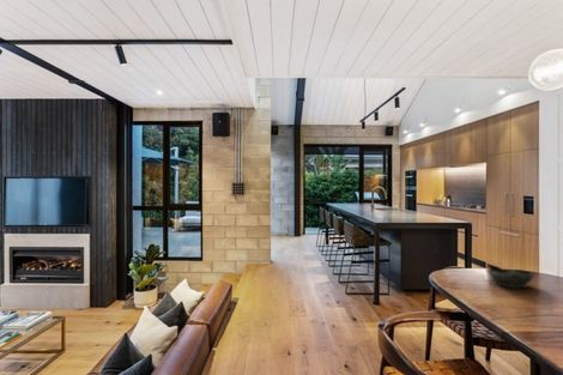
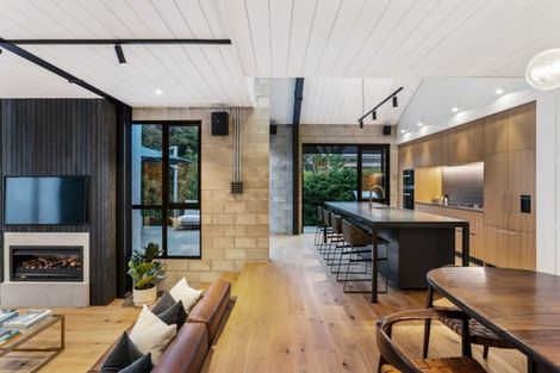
- bowl [488,265,534,289]
